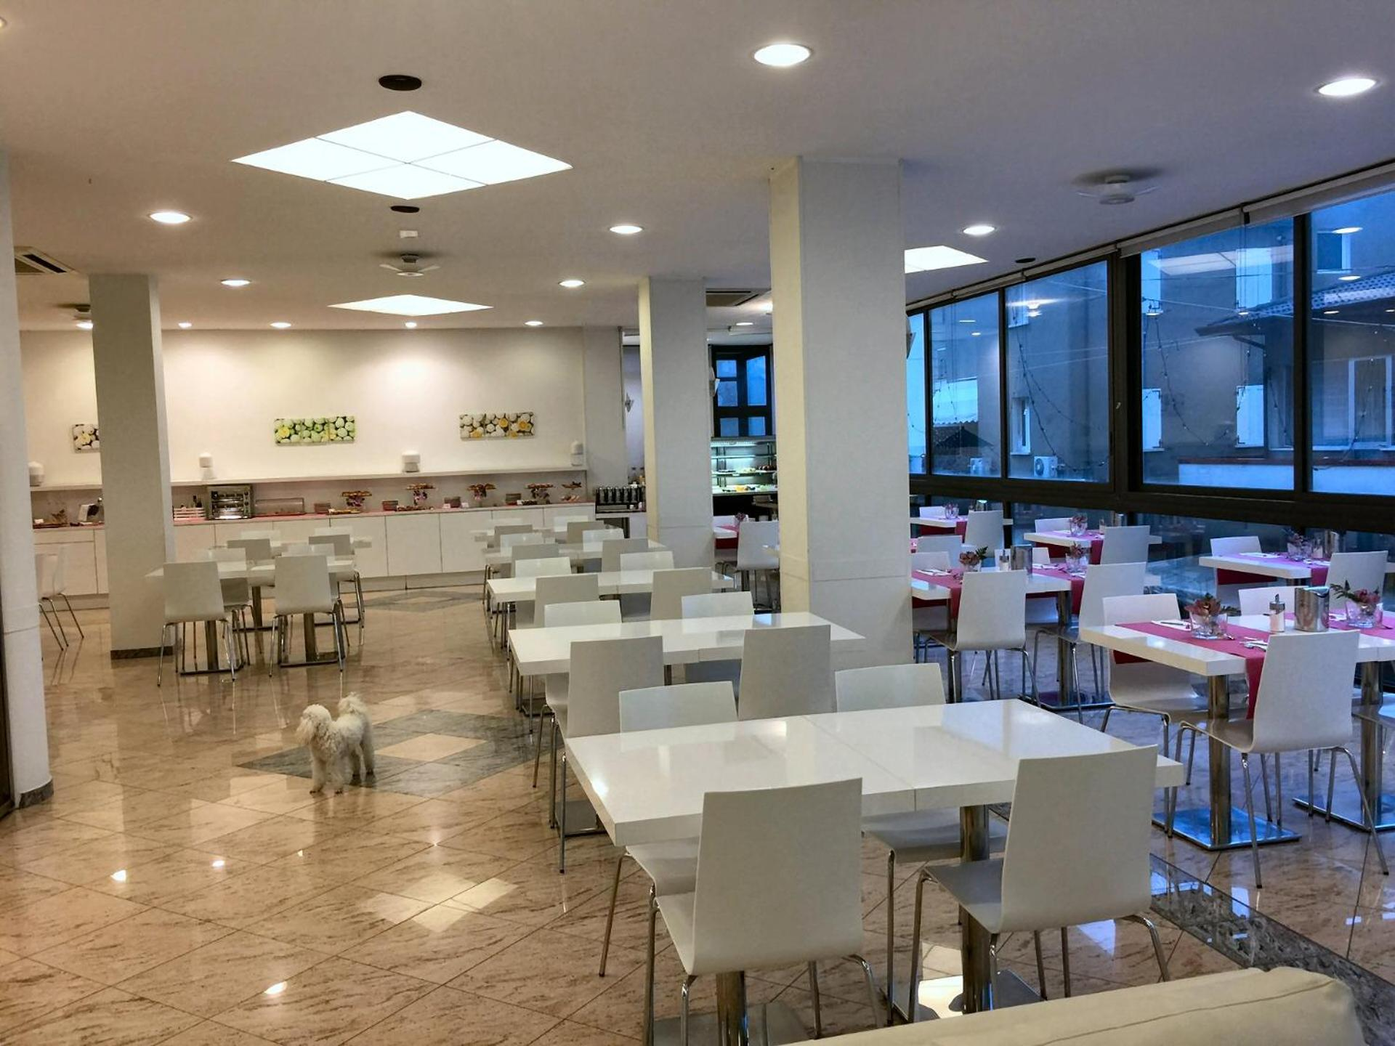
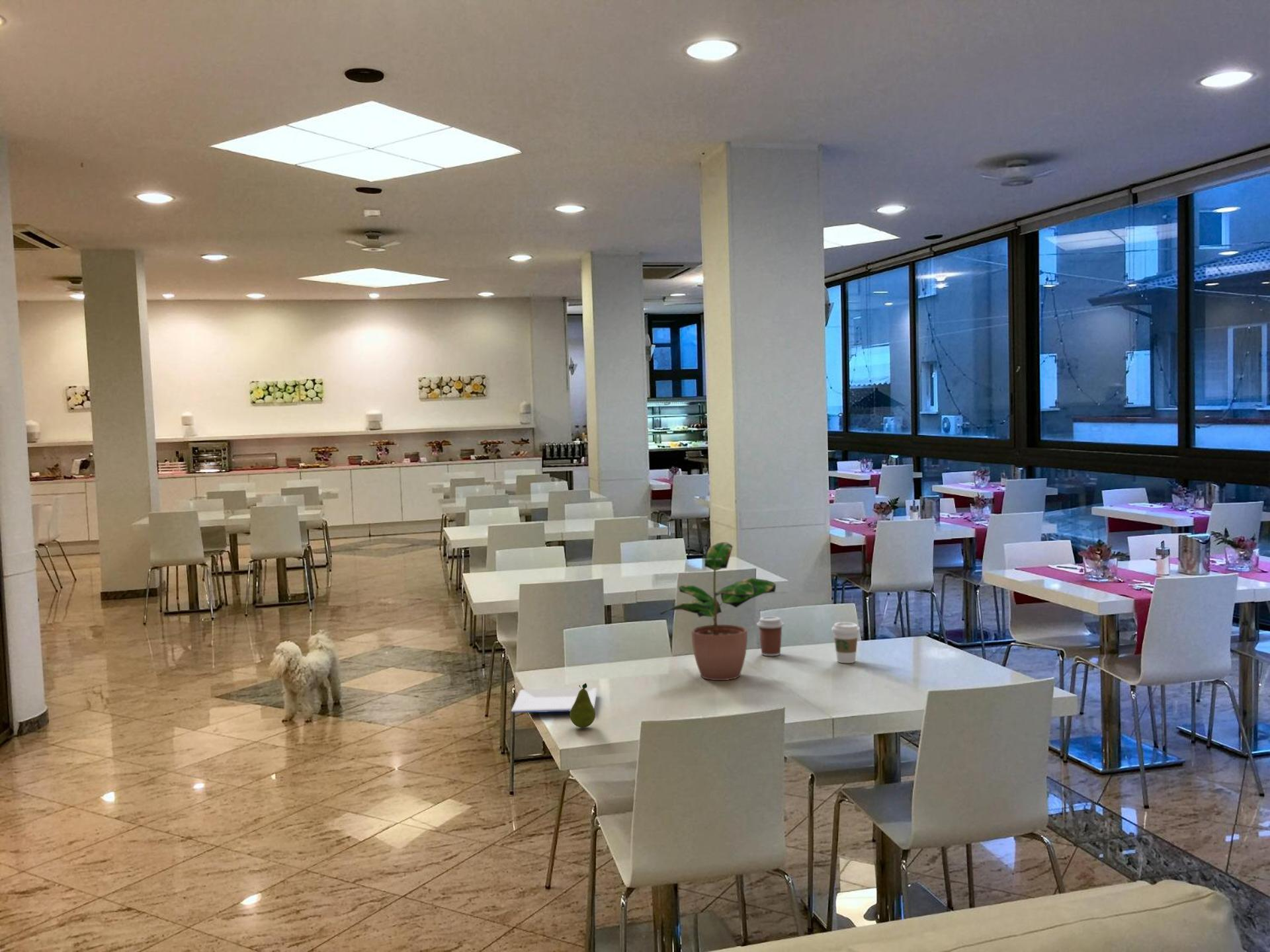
+ fruit [570,682,596,729]
+ plate [511,687,598,713]
+ potted plant [659,541,777,681]
+ coffee cup [831,621,861,664]
+ coffee cup [756,616,784,656]
